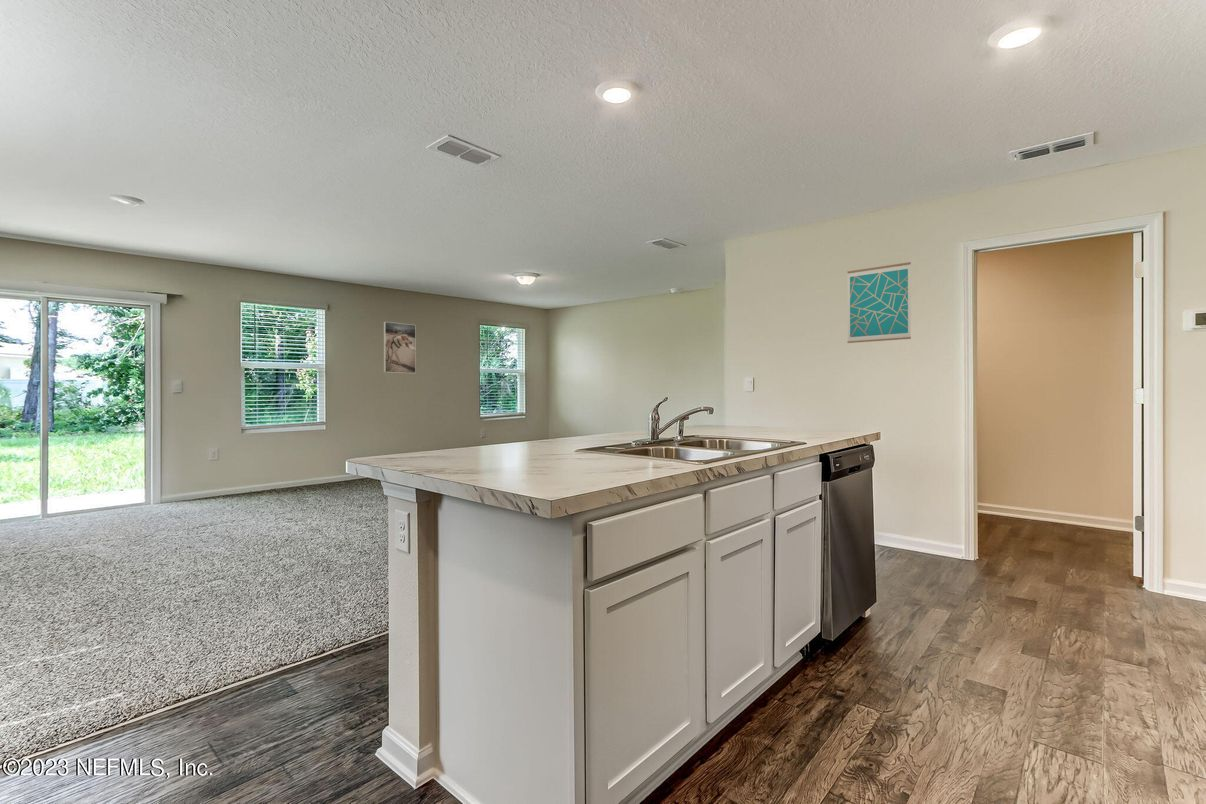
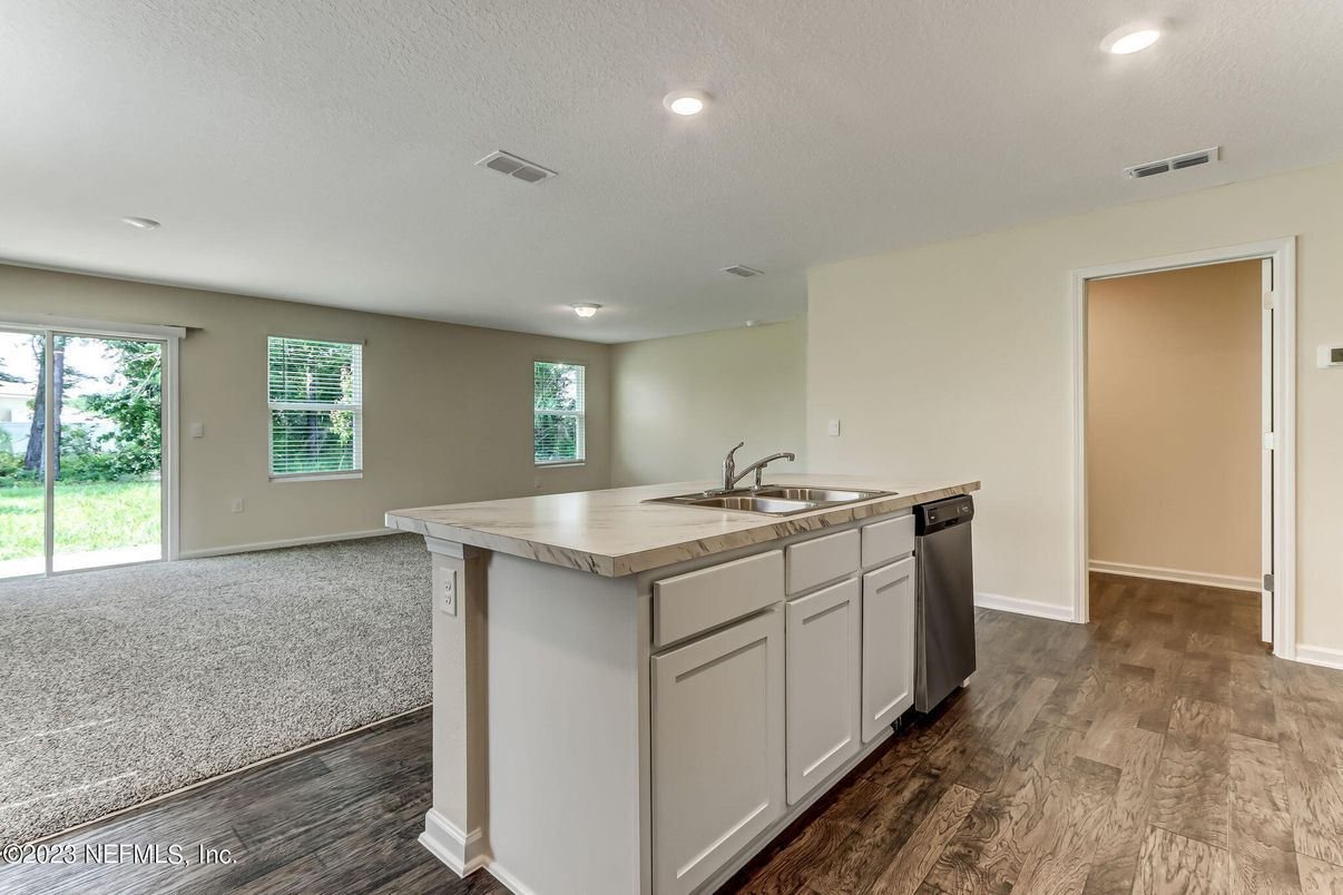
- wall art [846,261,912,344]
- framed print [383,321,417,374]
